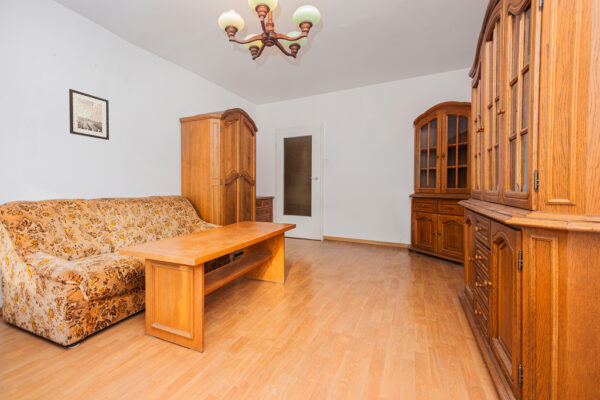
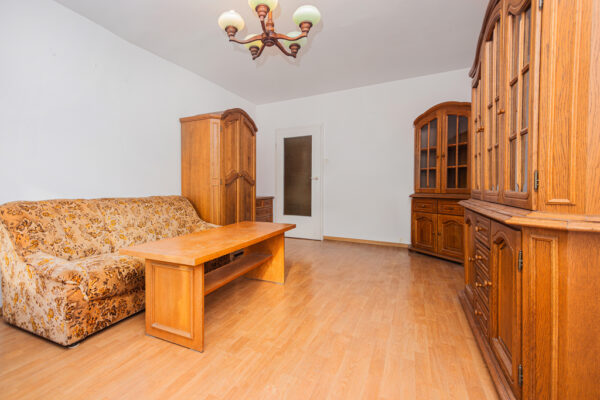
- wall art [68,88,110,141]
